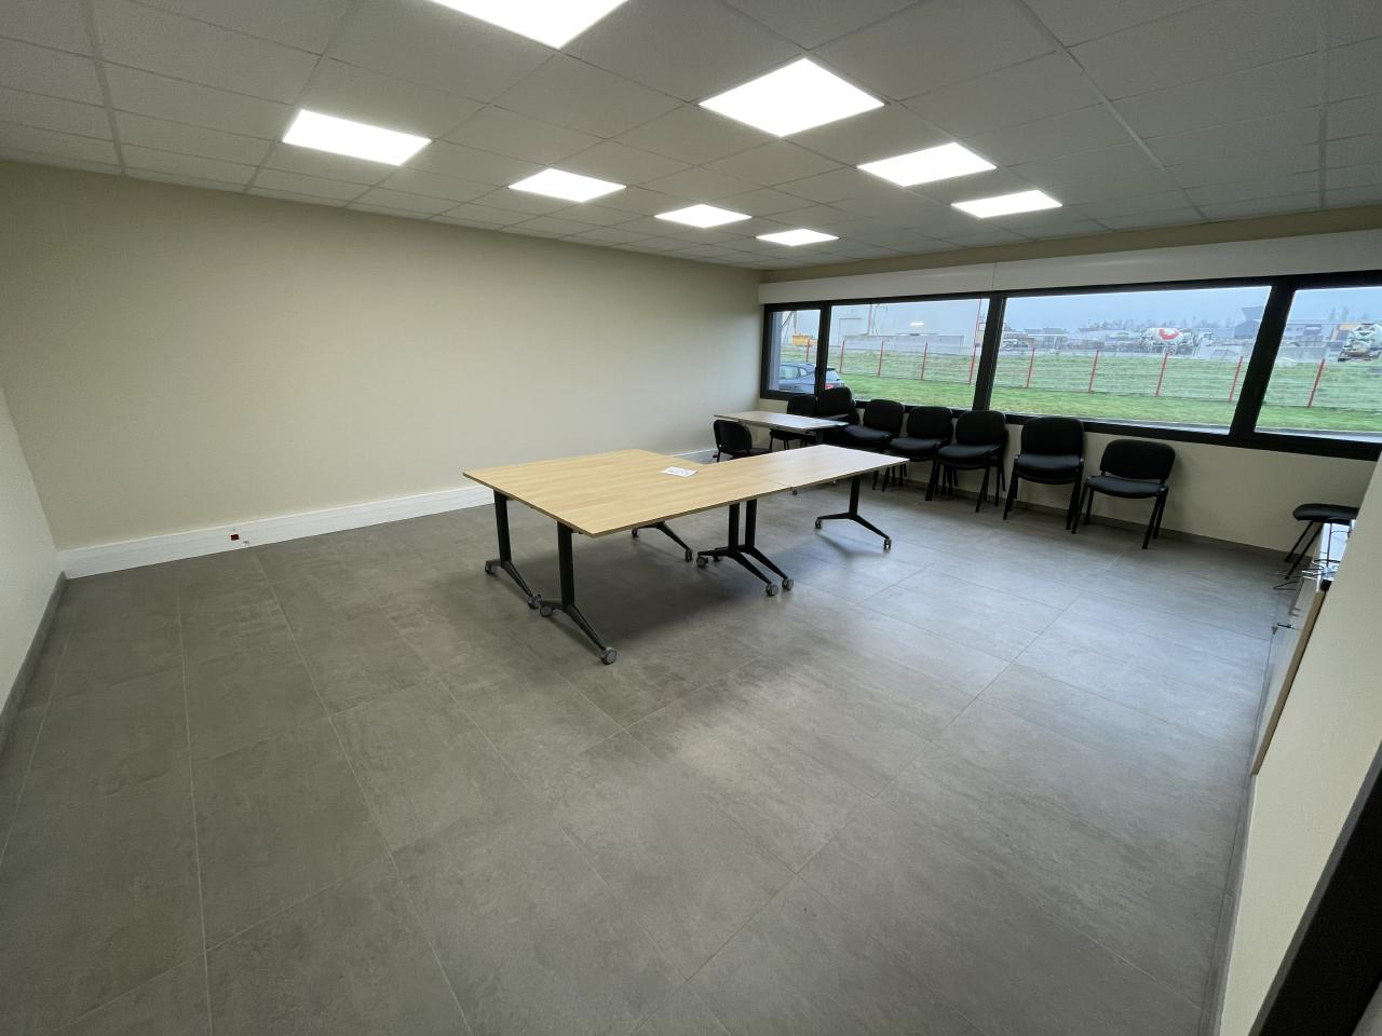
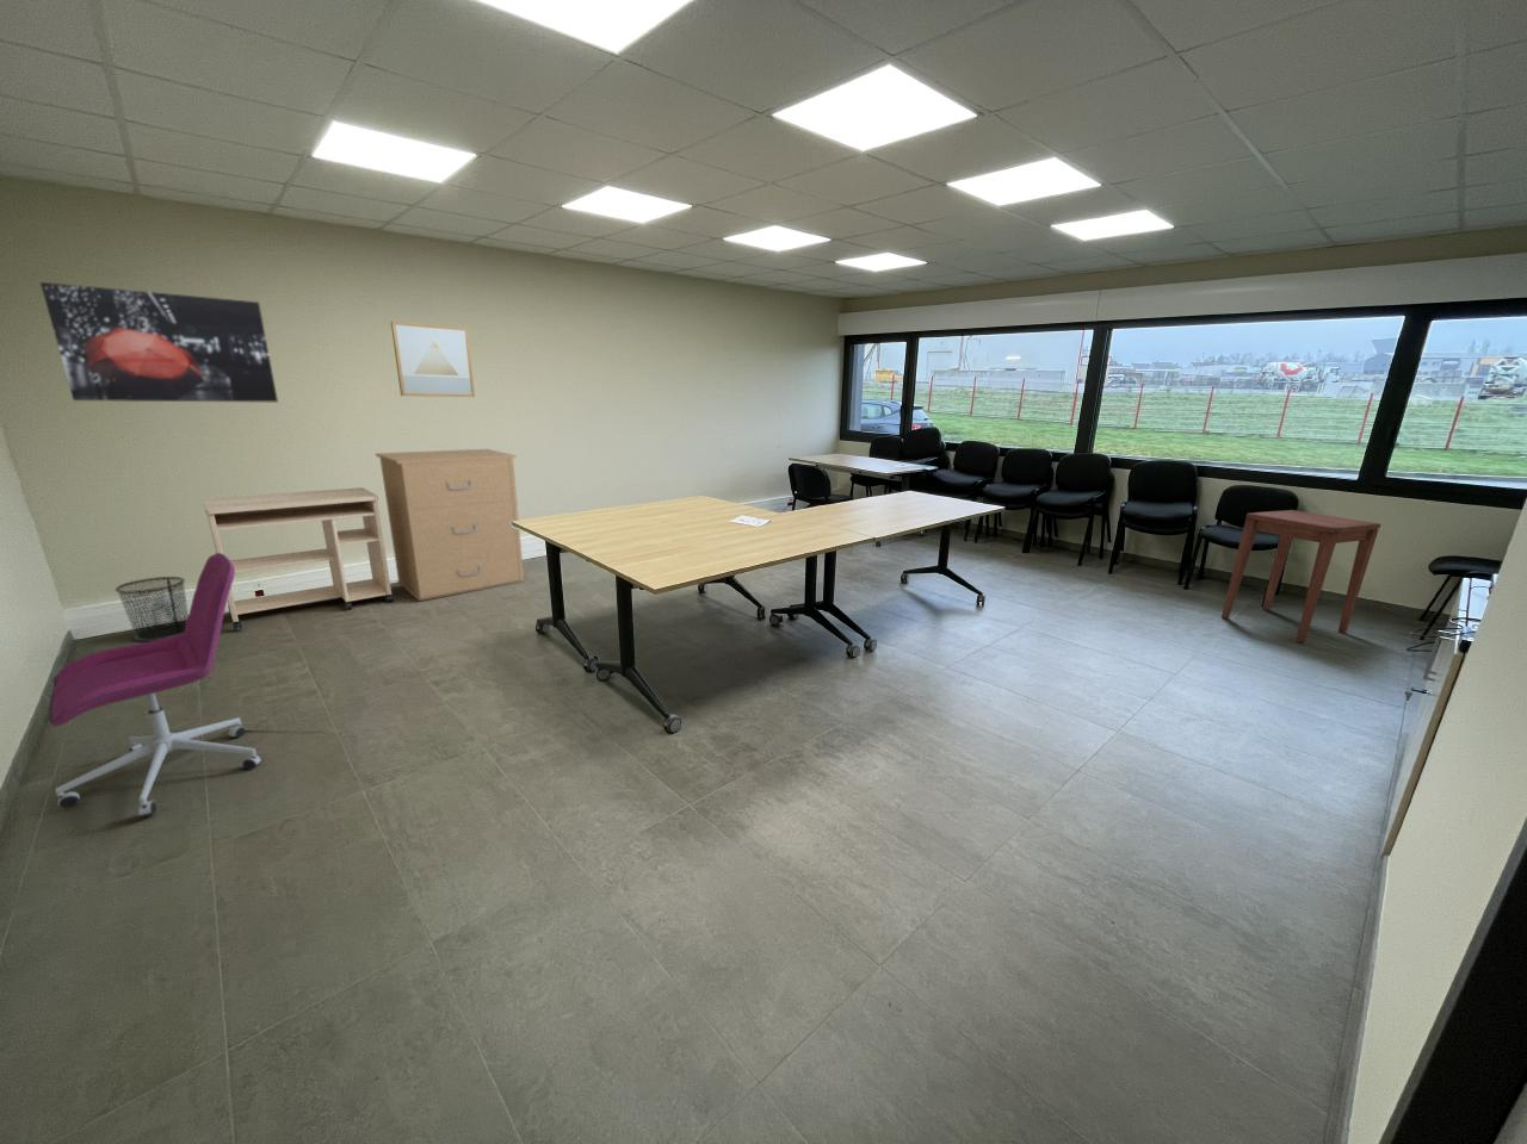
+ office chair [48,553,262,817]
+ wall art [390,321,476,398]
+ side table [1220,508,1382,643]
+ filing cabinet [375,448,525,602]
+ wall art [40,281,279,403]
+ desk [201,487,394,632]
+ waste bin [114,576,190,643]
